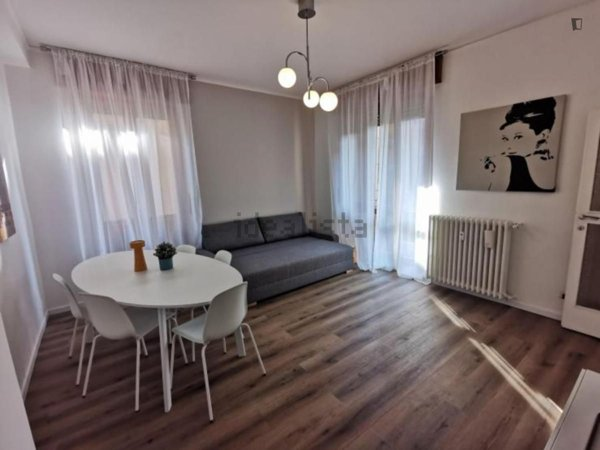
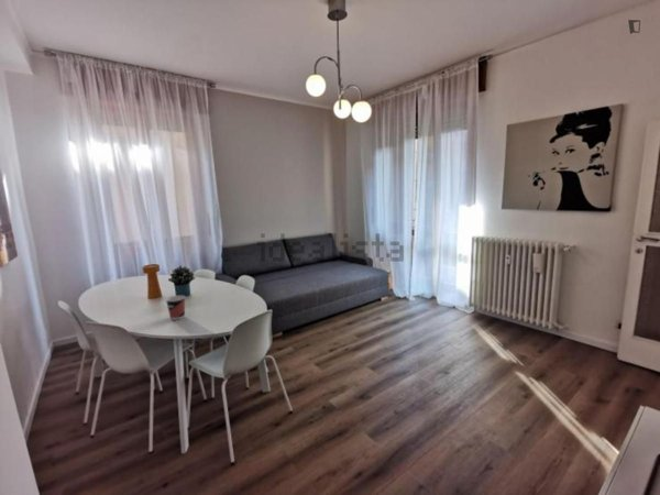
+ cup [164,295,186,321]
